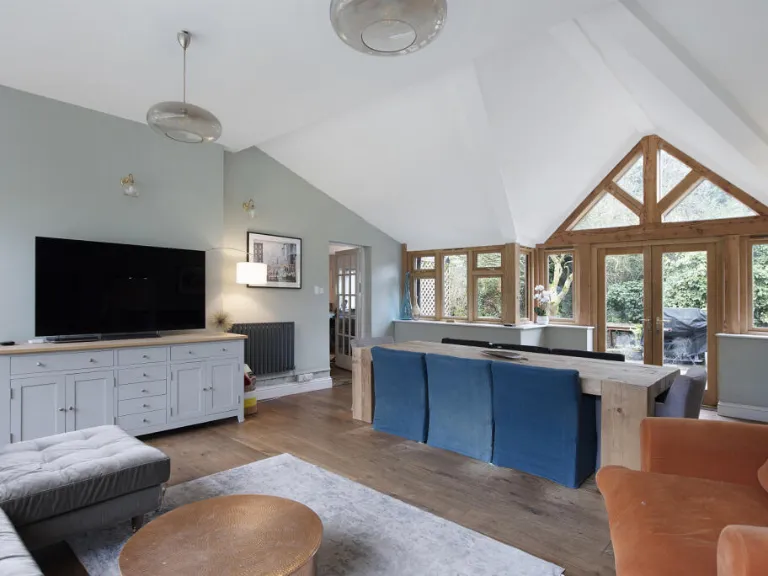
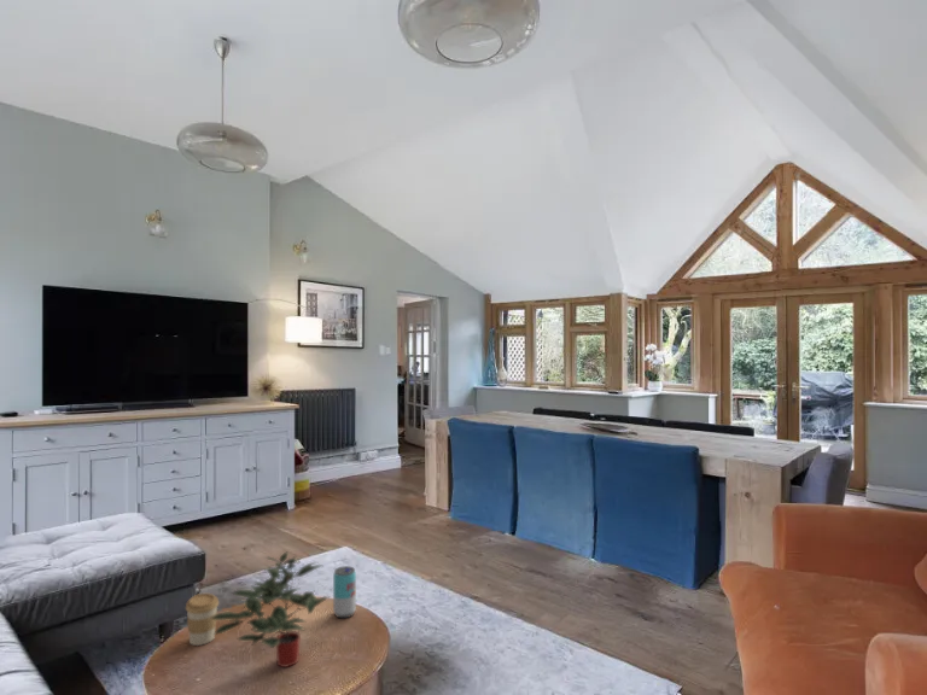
+ beverage can [332,565,357,619]
+ potted plant [210,551,330,668]
+ coffee cup [185,592,220,647]
